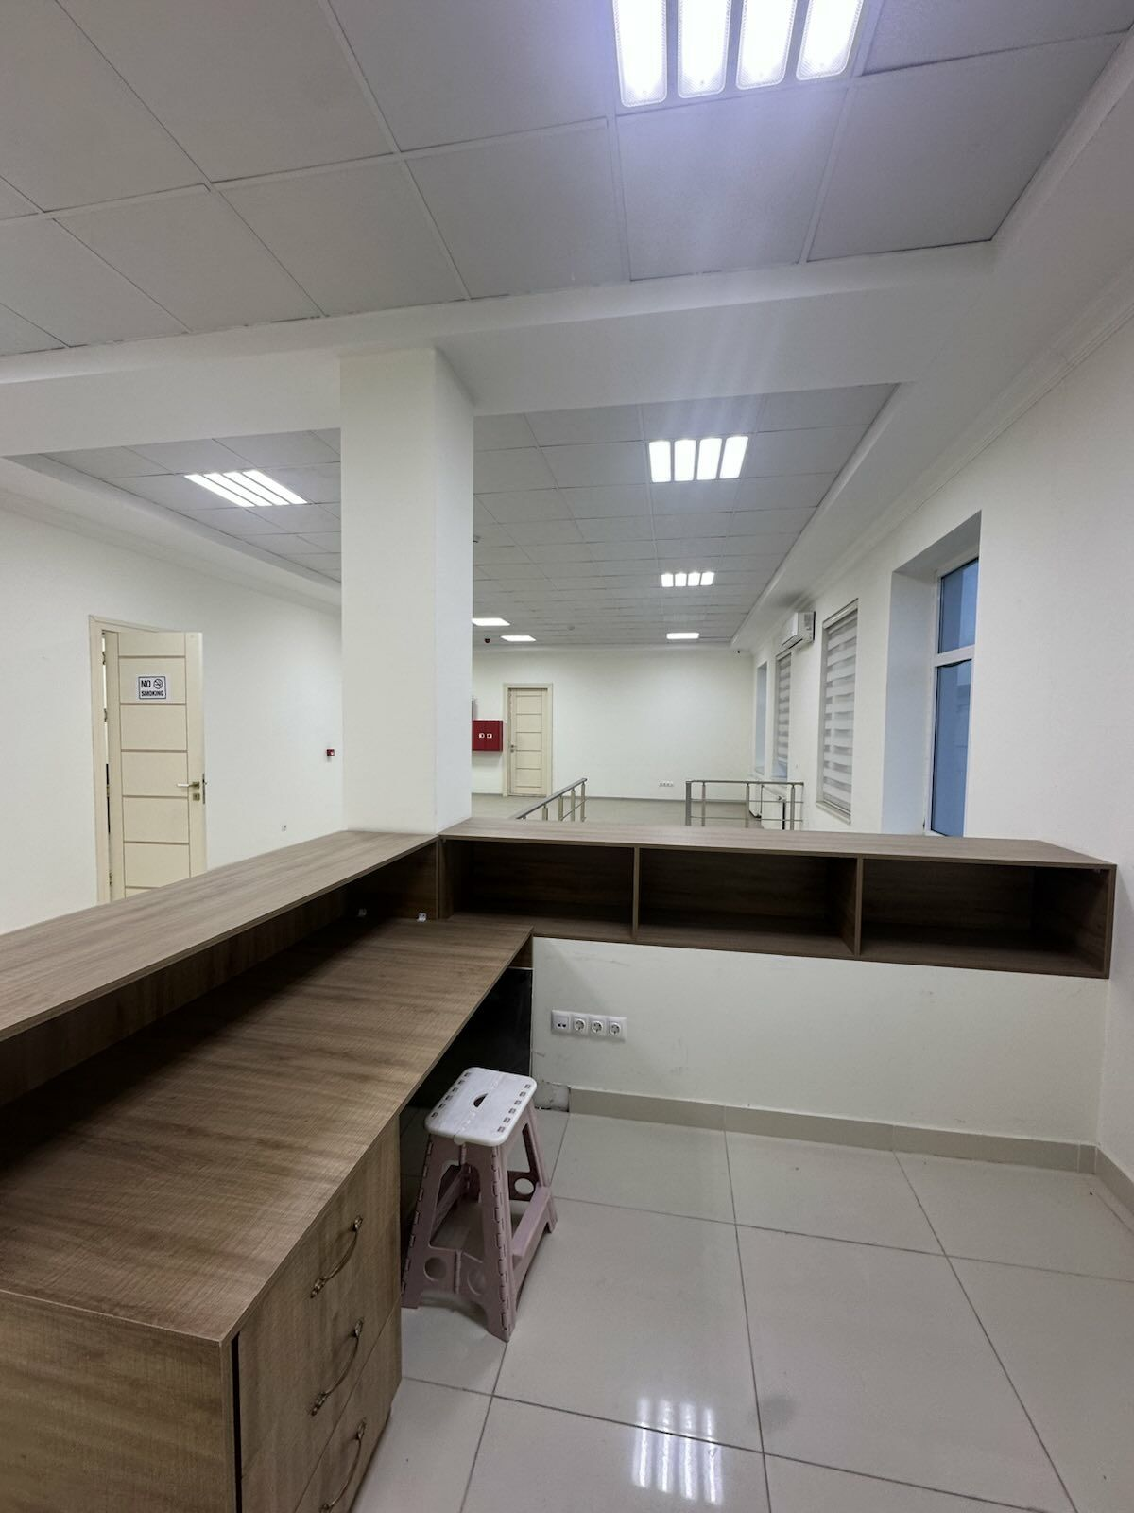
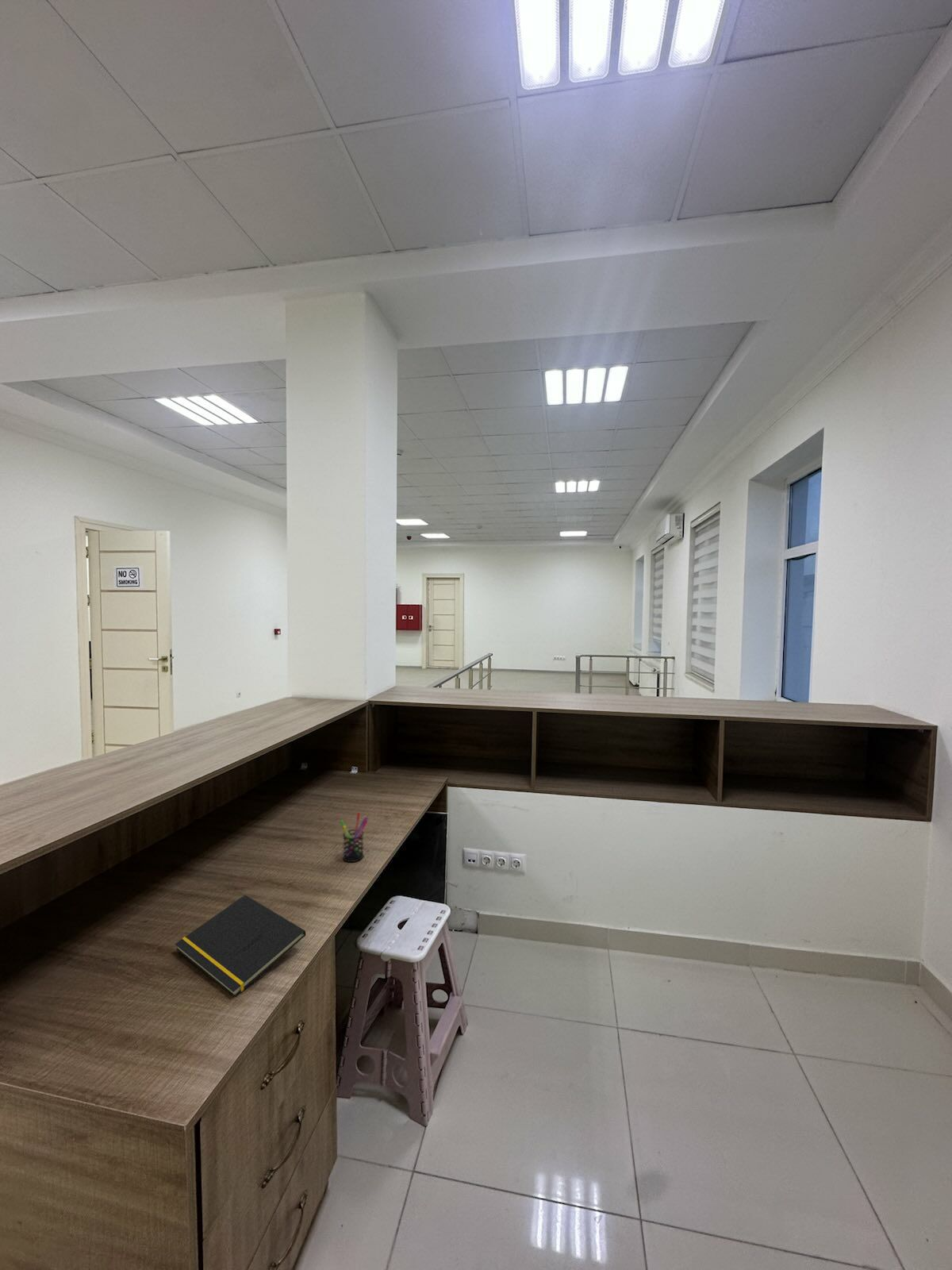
+ notepad [175,894,306,998]
+ pen holder [339,811,369,863]
